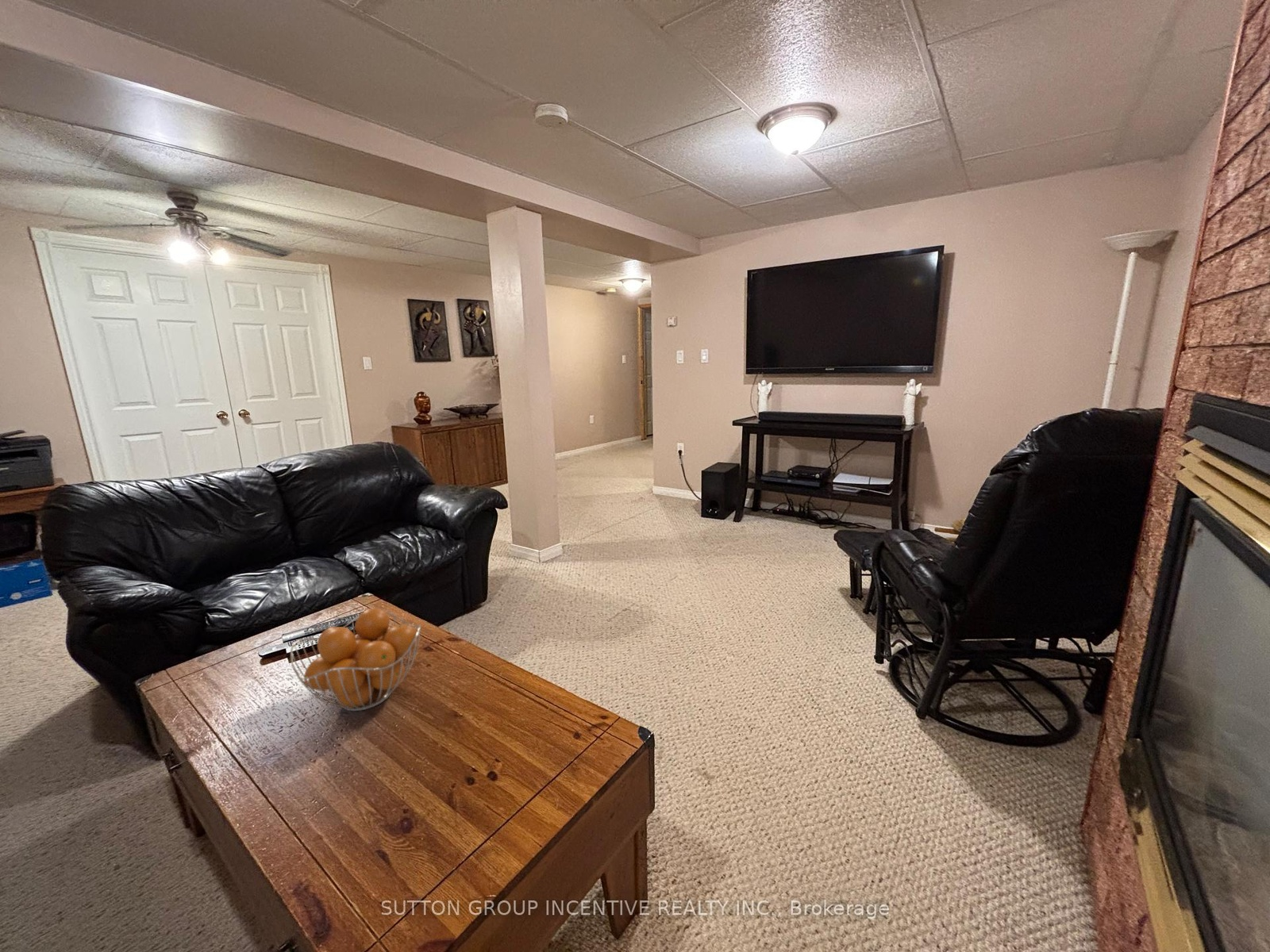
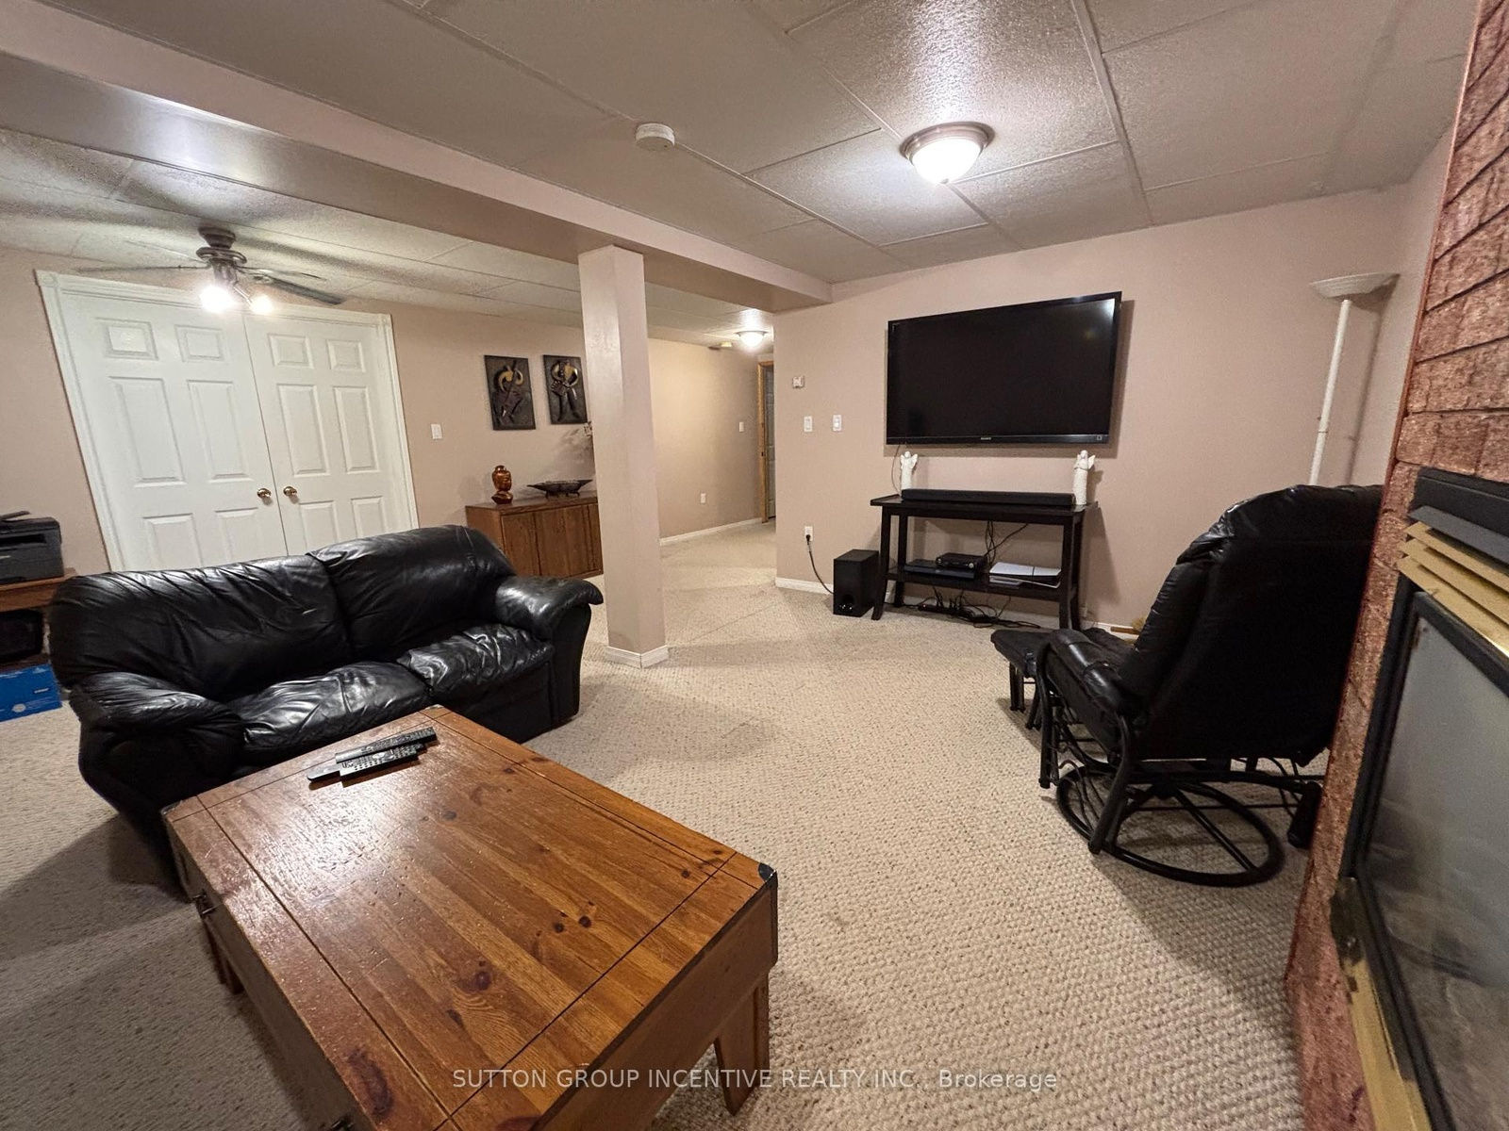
- fruit basket [290,607,421,712]
